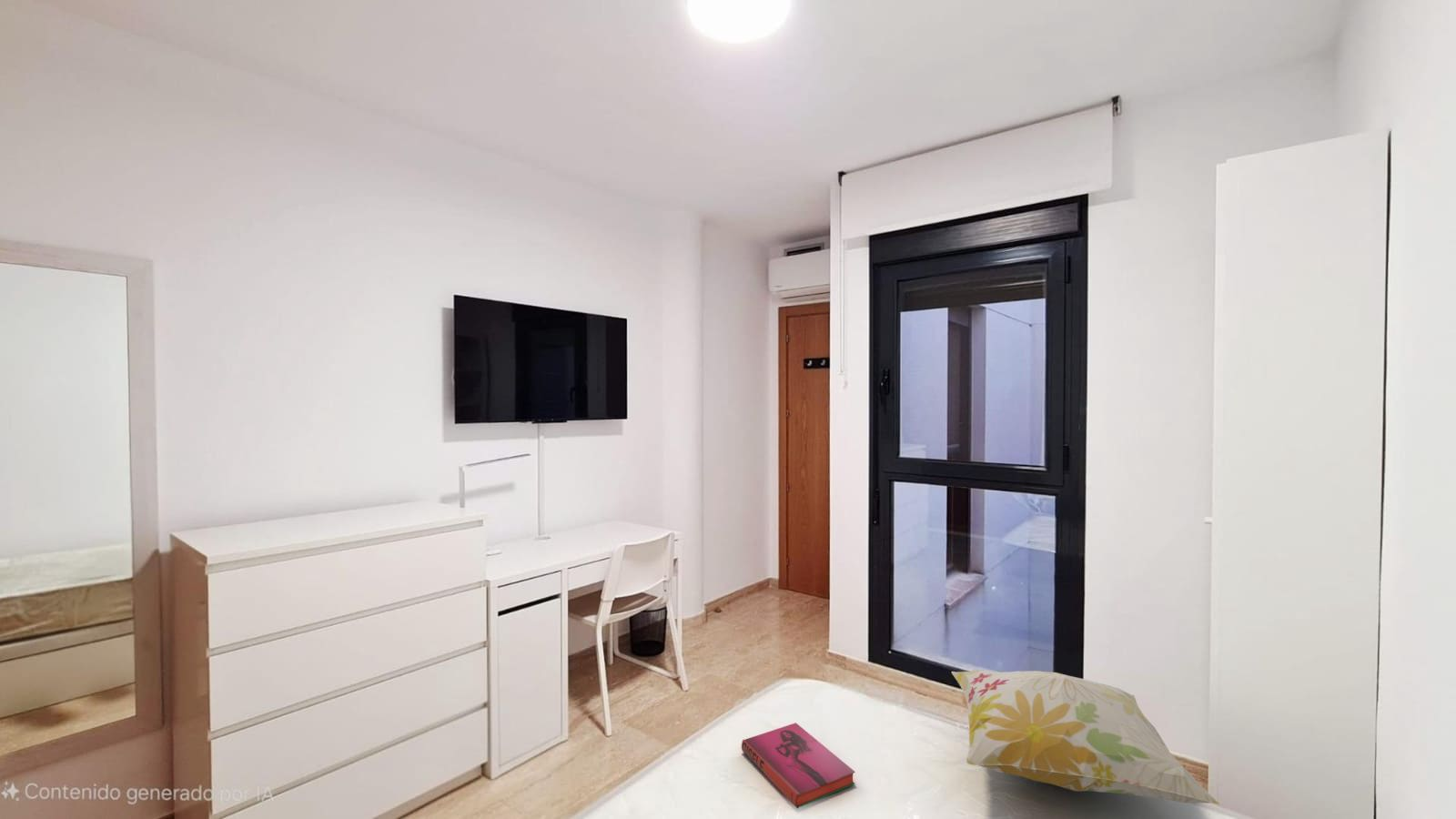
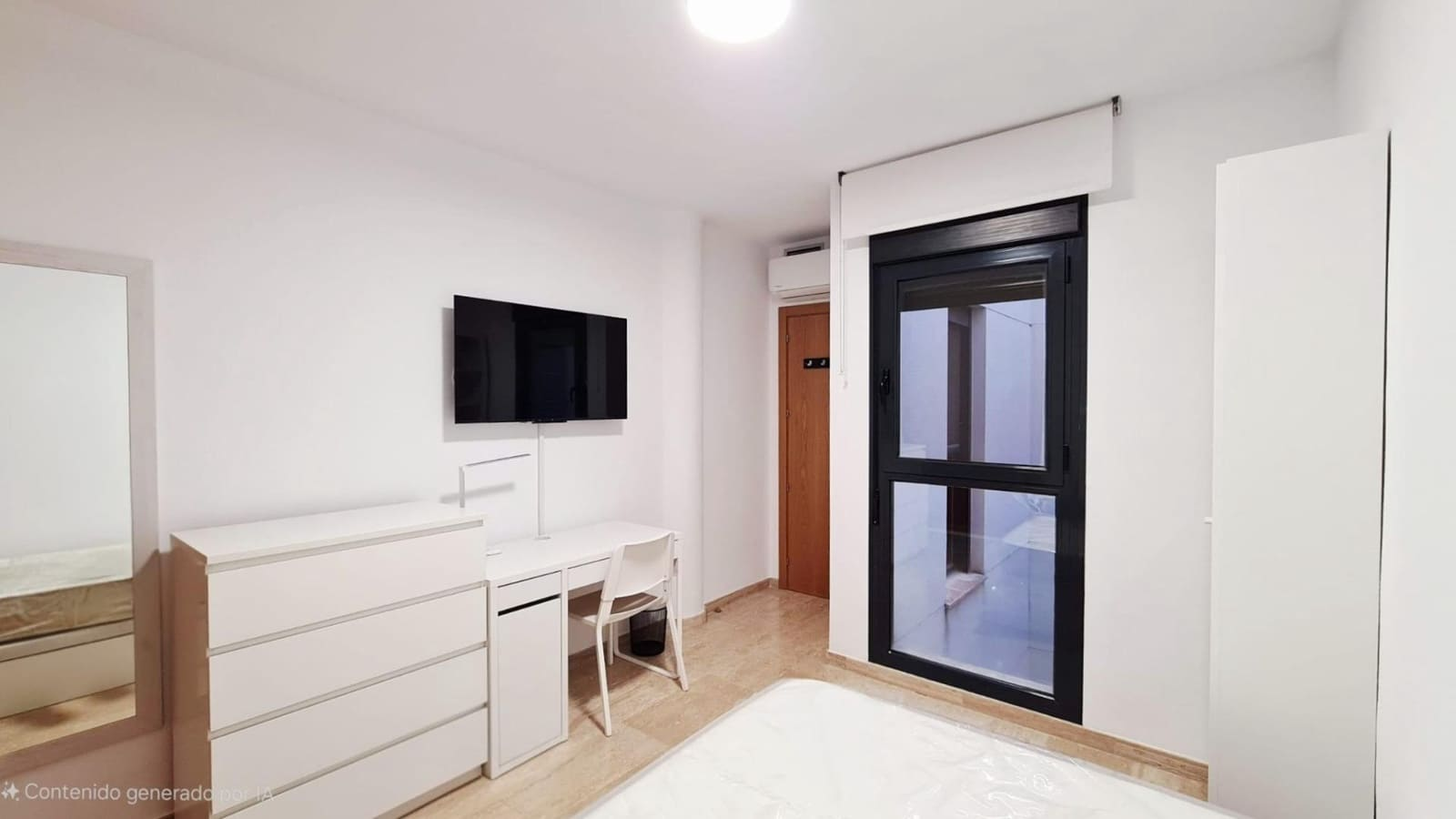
- decorative pillow [951,669,1221,806]
- hardback book [741,722,856,809]
